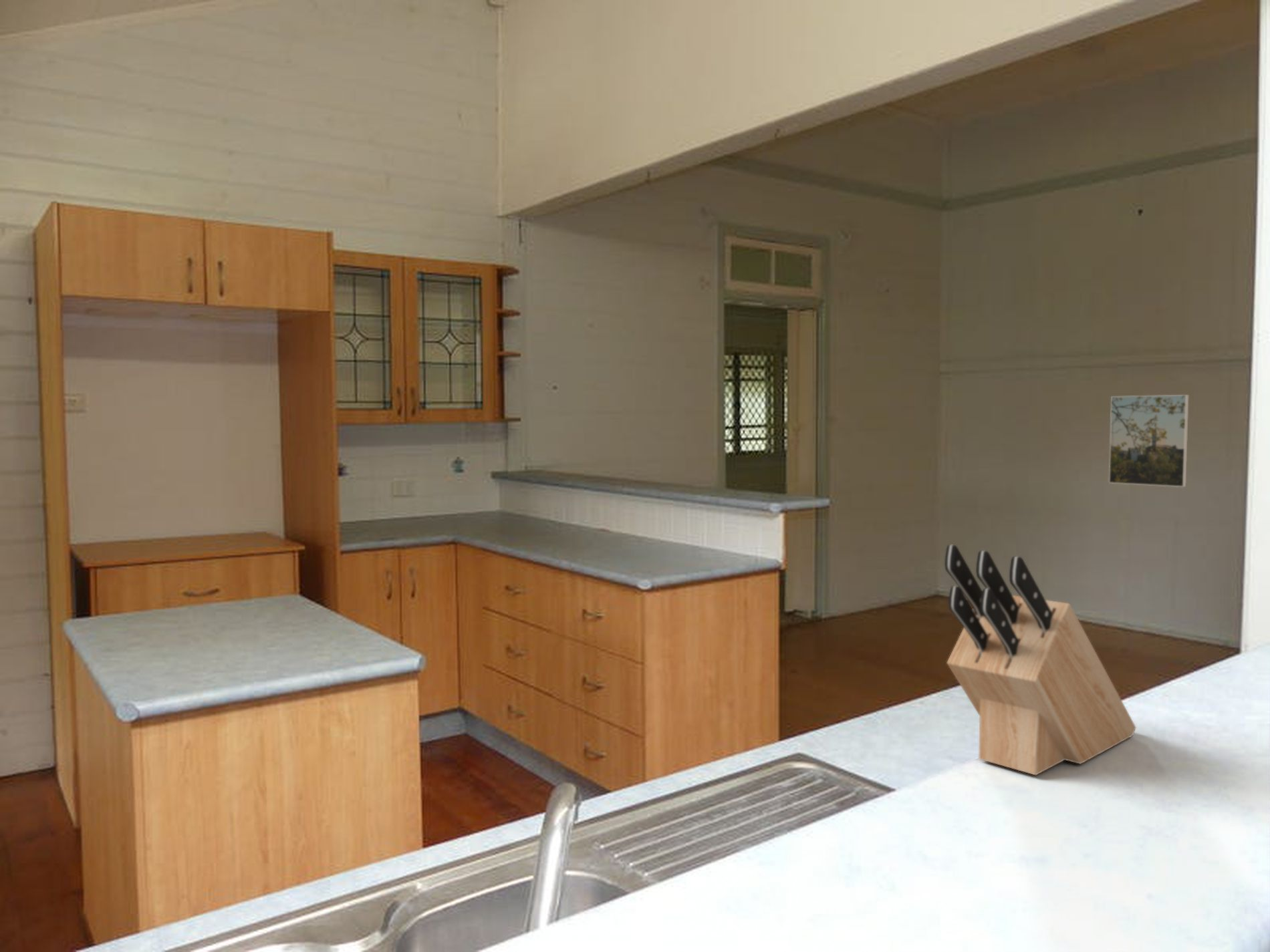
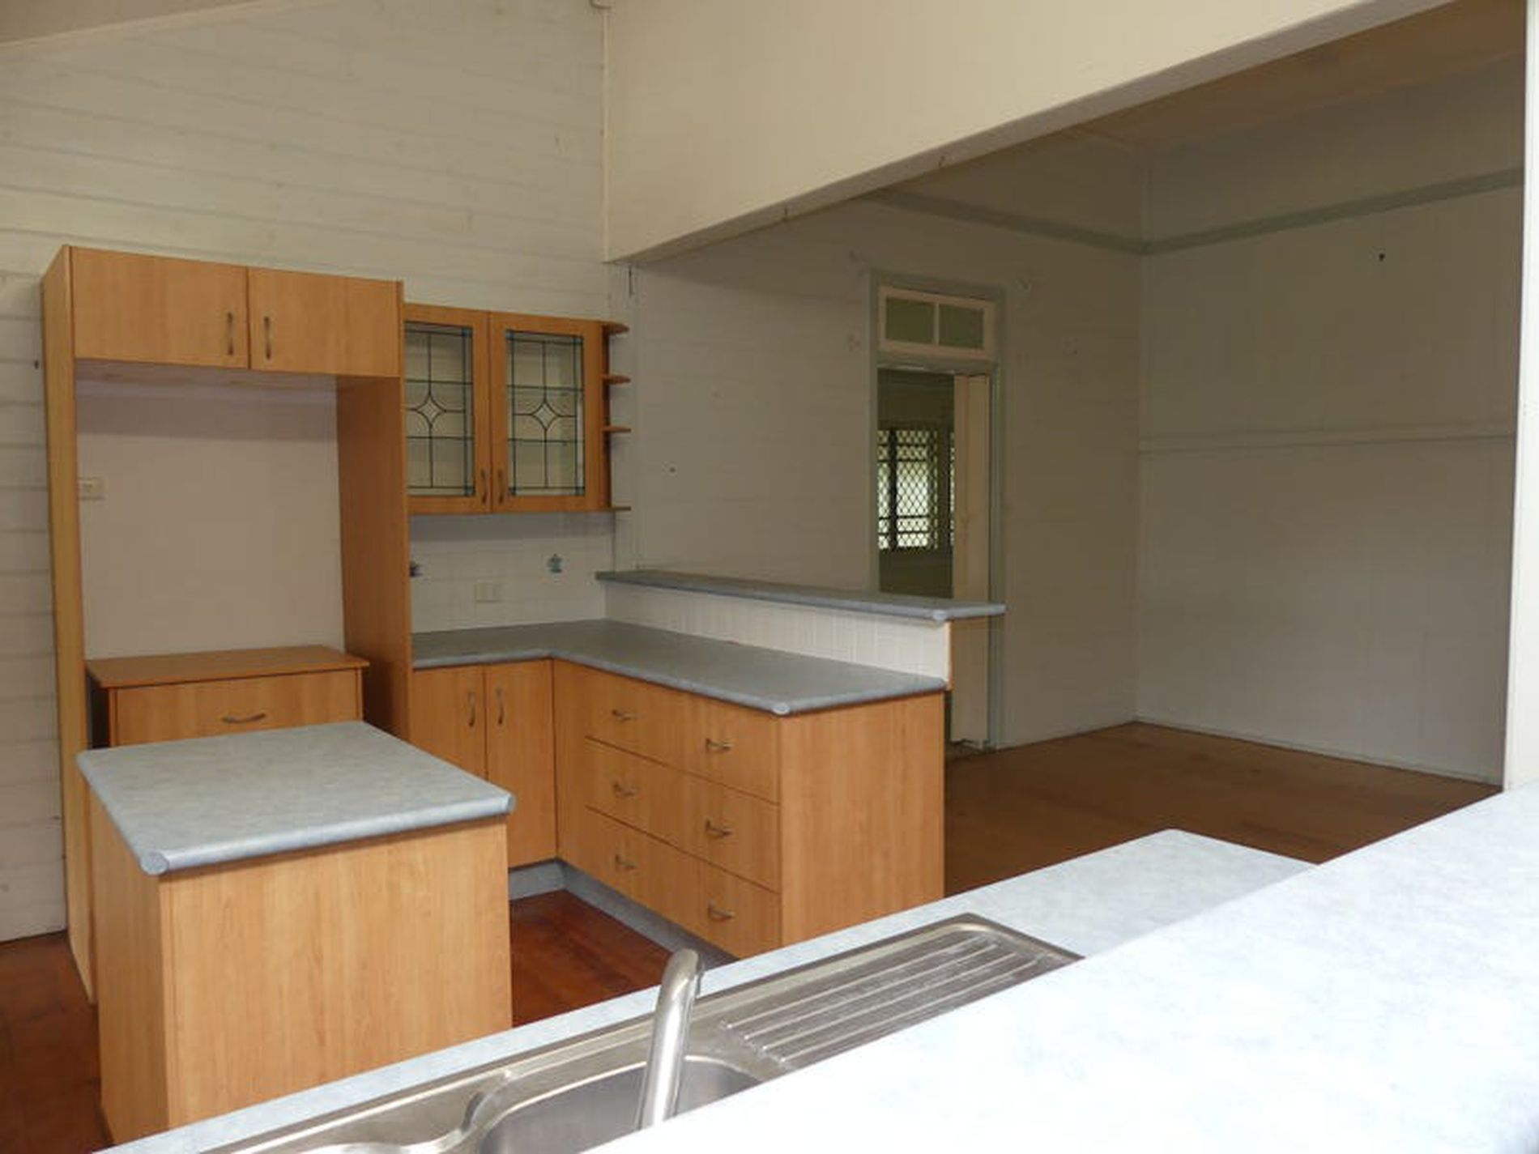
- knife block [944,544,1137,776]
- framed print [1108,394,1190,488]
